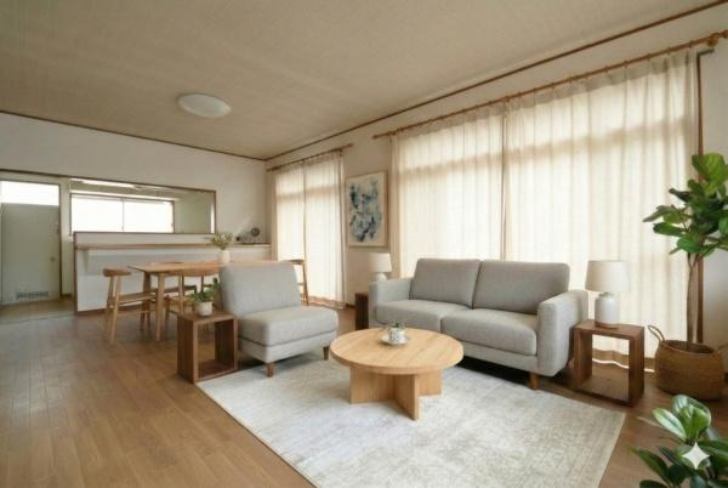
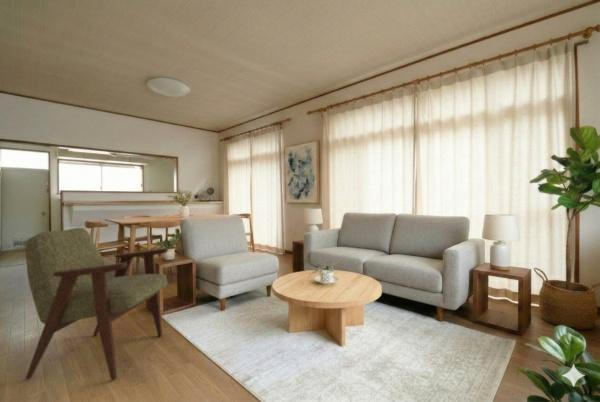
+ armchair [24,227,169,381]
